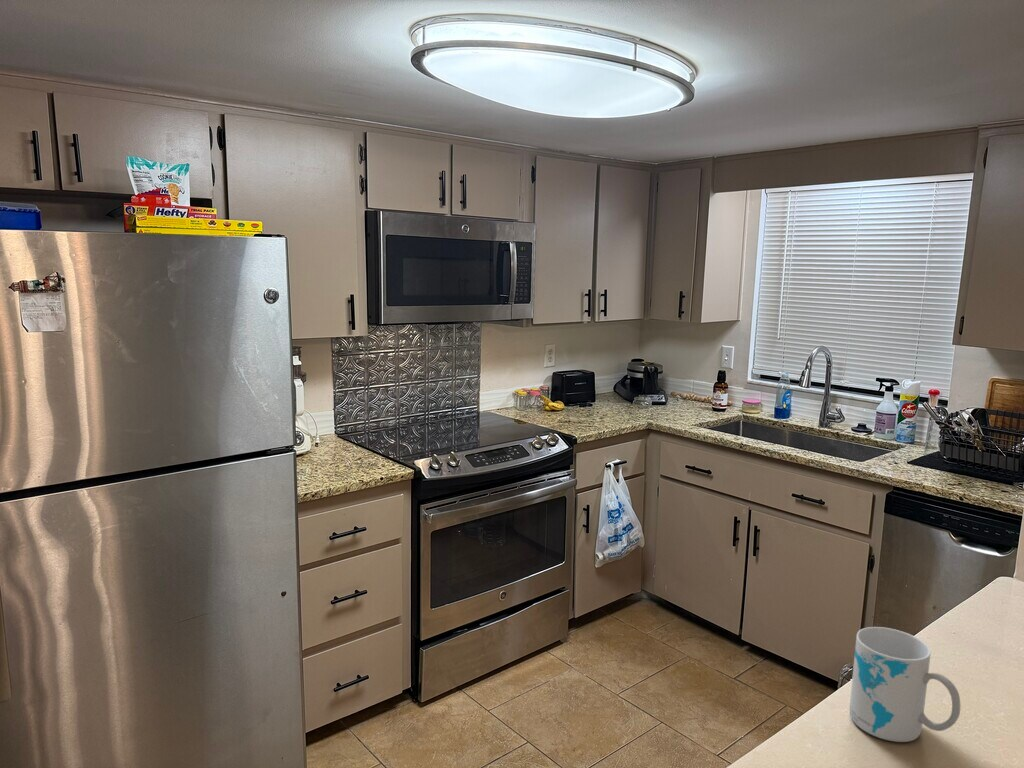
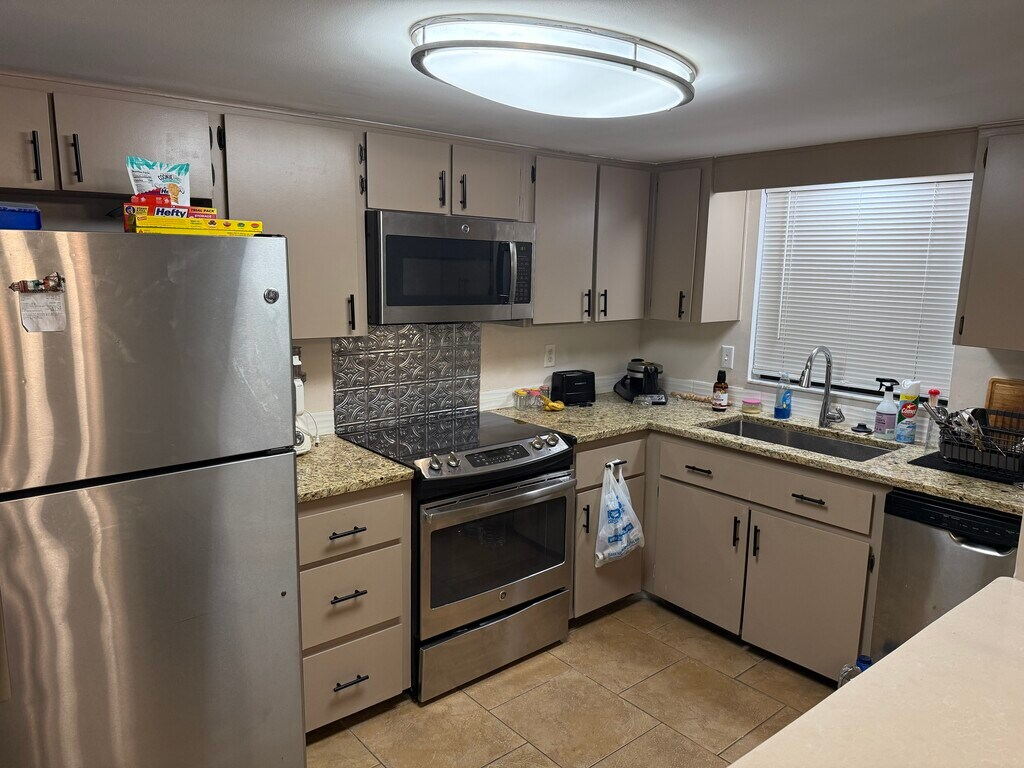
- mug [849,626,961,743]
